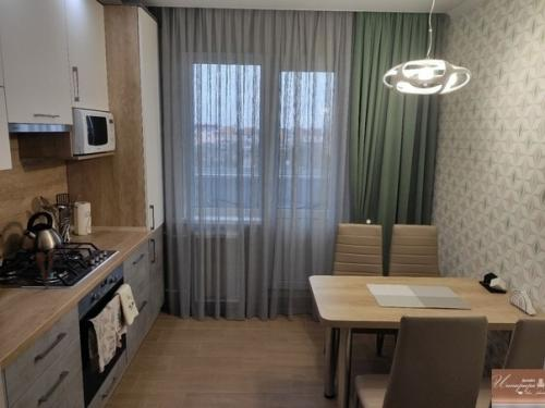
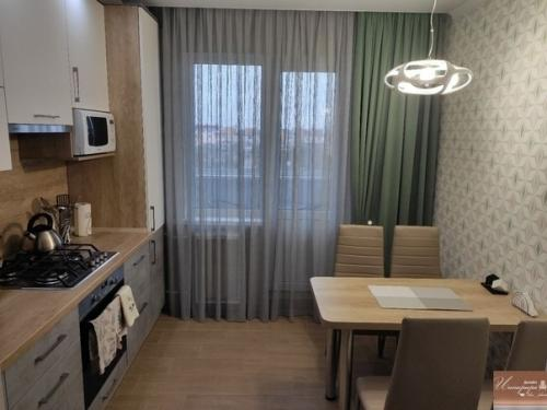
- utensil holder [35,248,57,290]
